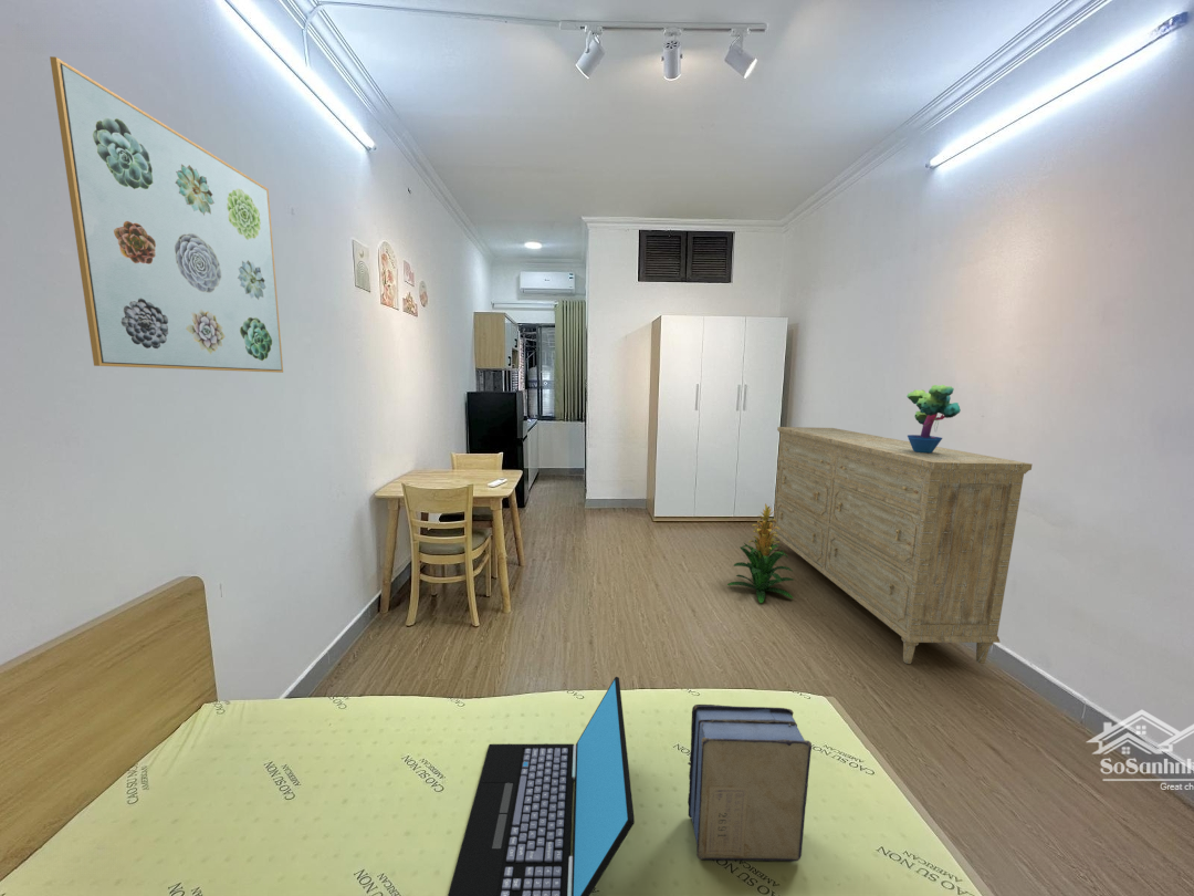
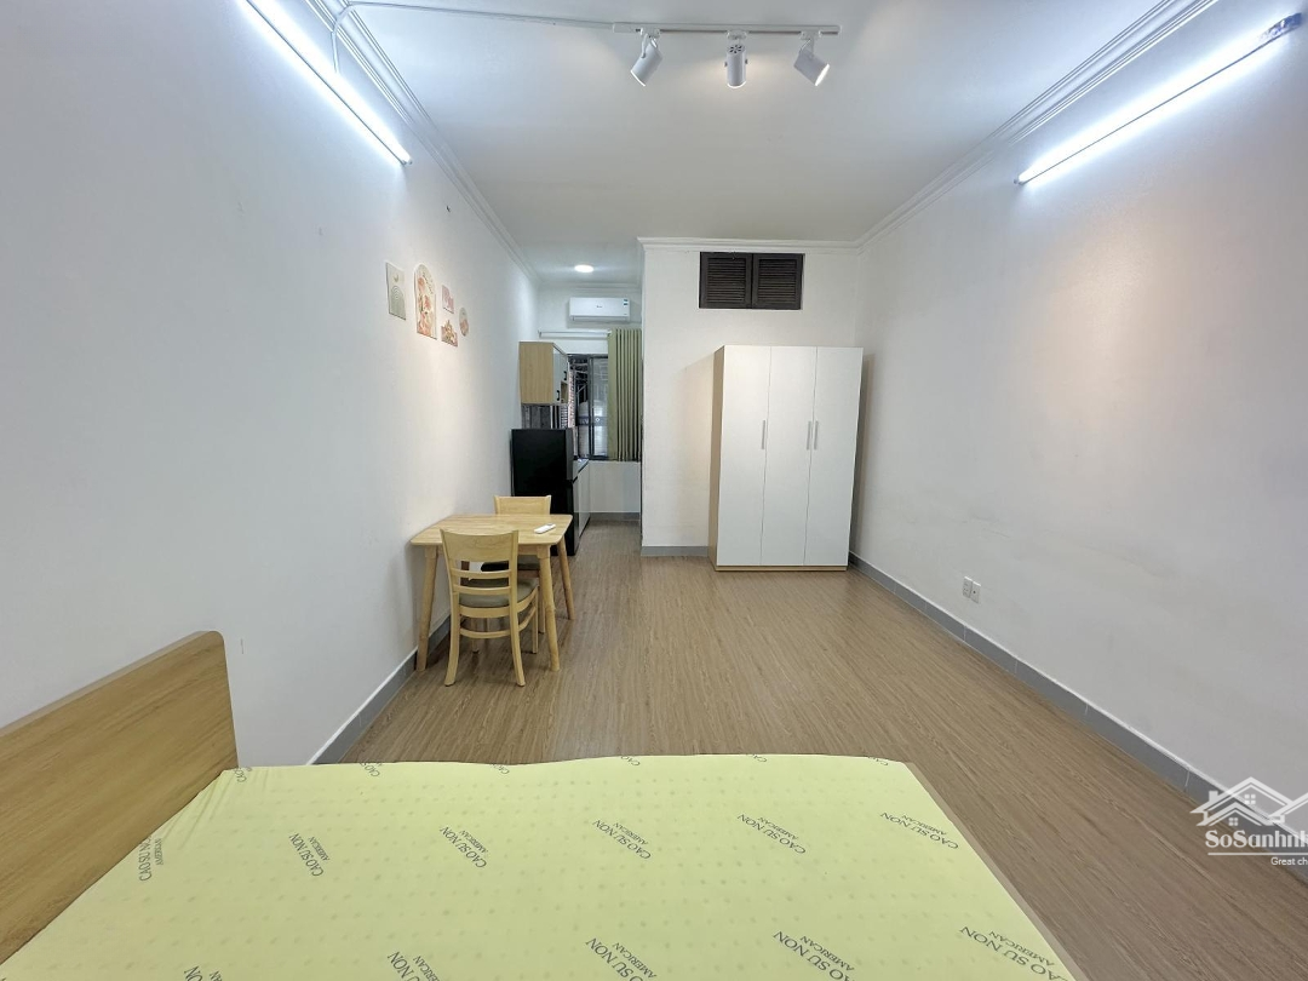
- potted plant [905,384,962,454]
- book [687,704,813,862]
- laptop [447,676,636,896]
- dresser [771,426,1033,665]
- indoor plant [726,502,795,604]
- wall art [49,55,284,374]
